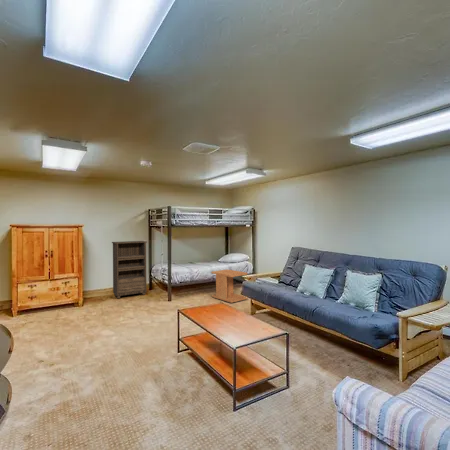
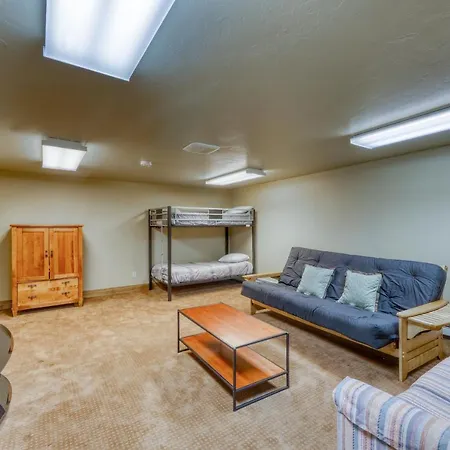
- bookshelf [111,240,148,299]
- side table [211,268,249,304]
